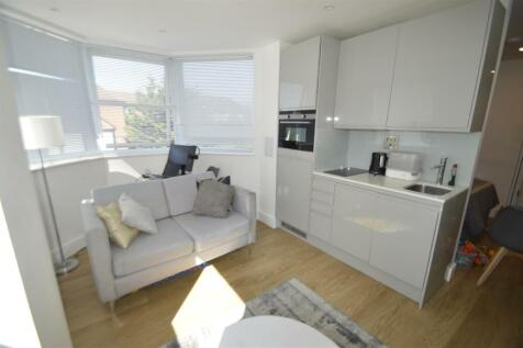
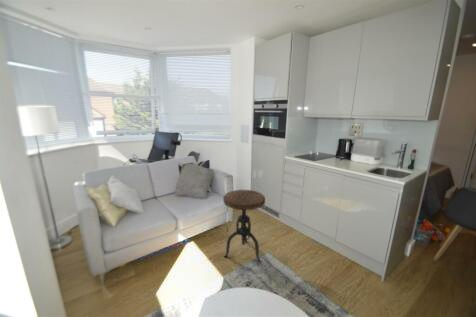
+ side table [222,189,266,263]
